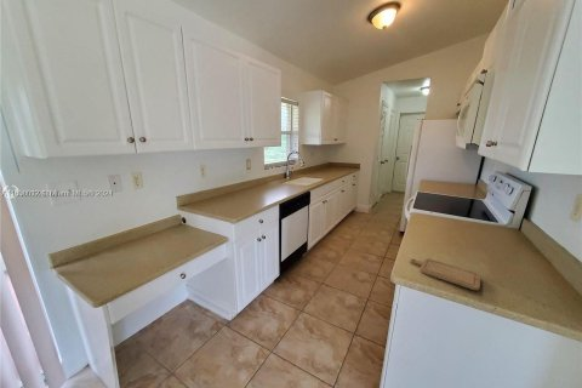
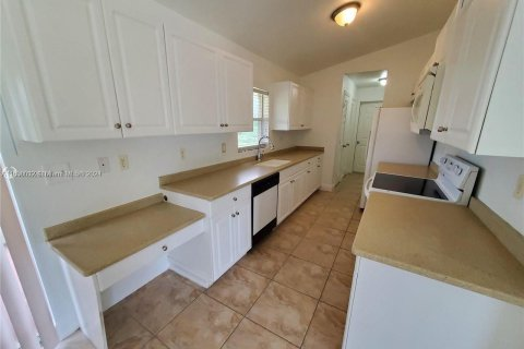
- chopping board [409,257,481,291]
